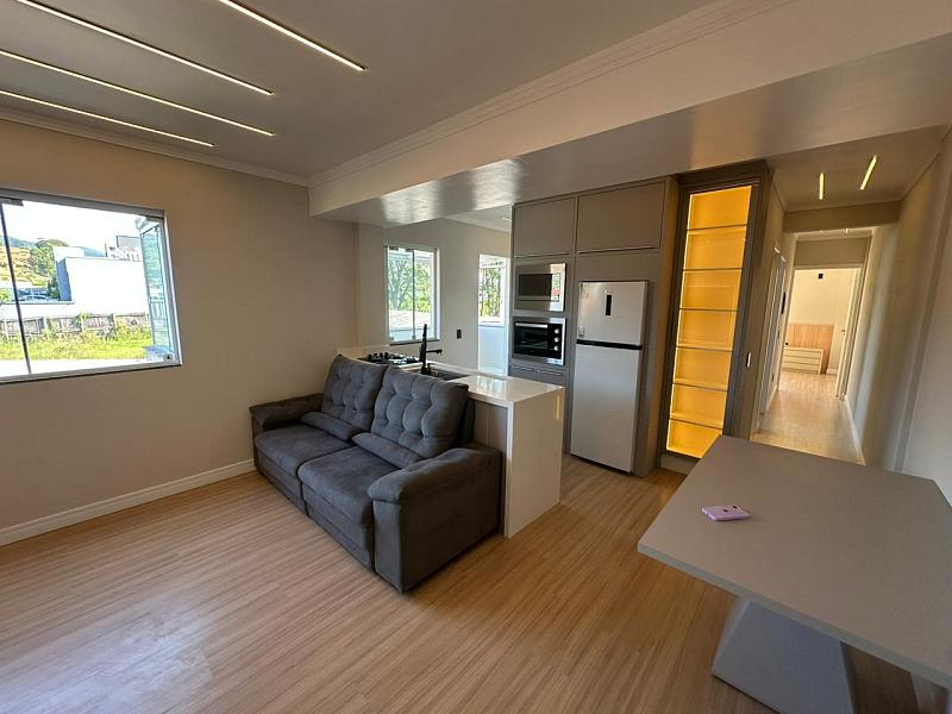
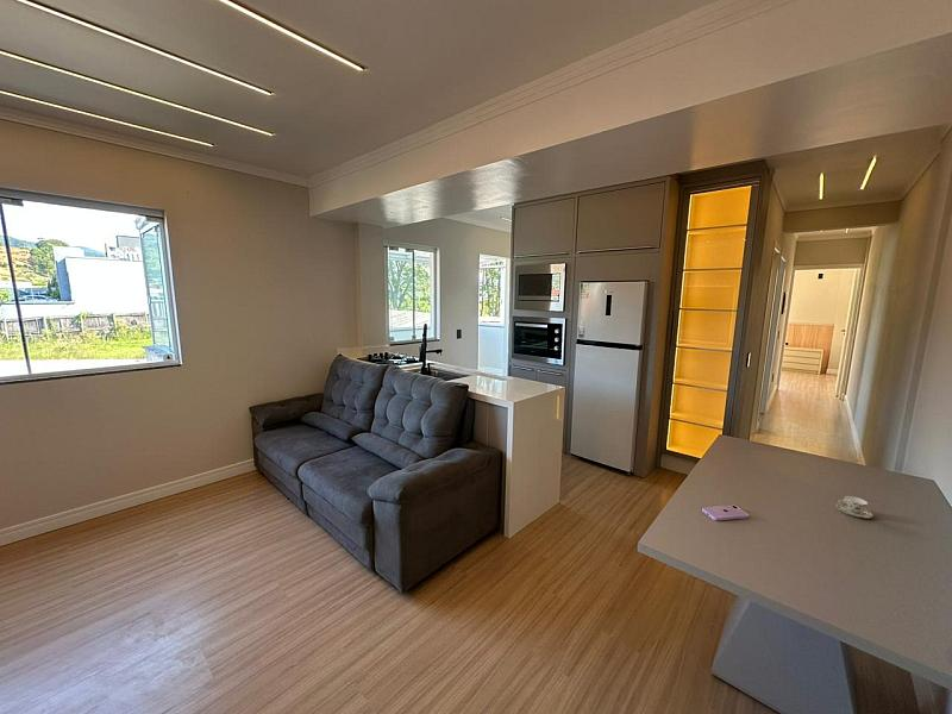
+ teacup [834,495,875,519]
